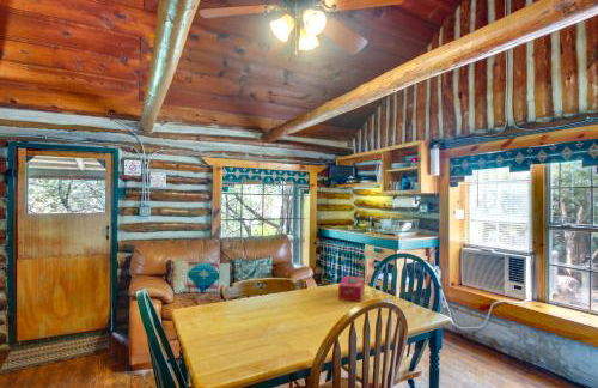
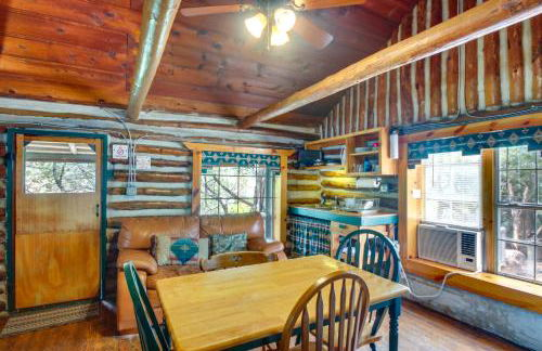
- tissue box [337,274,366,303]
